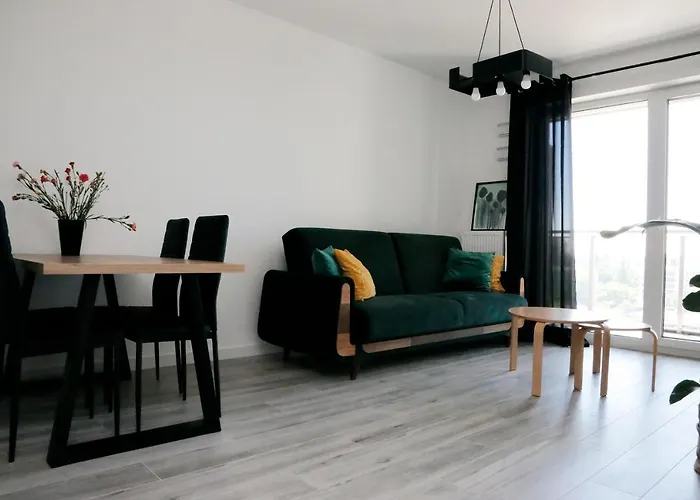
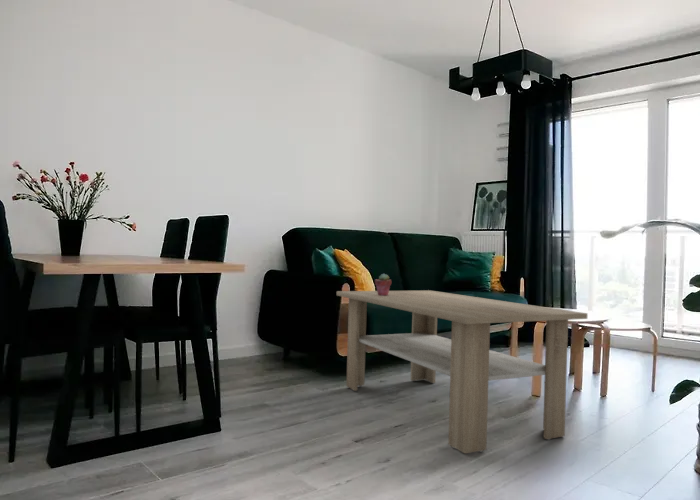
+ potted succulent [374,273,392,296]
+ coffee table [336,289,589,454]
